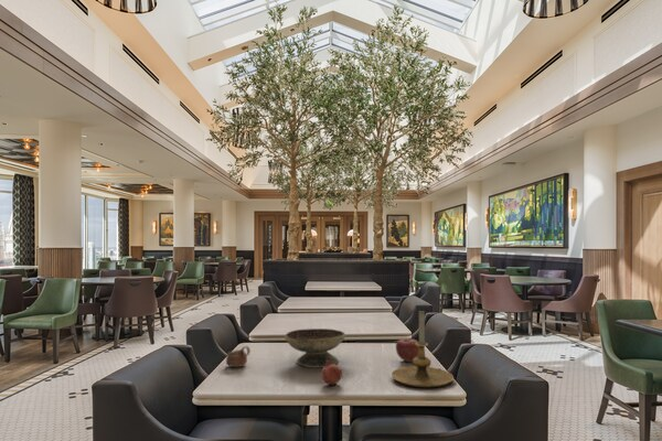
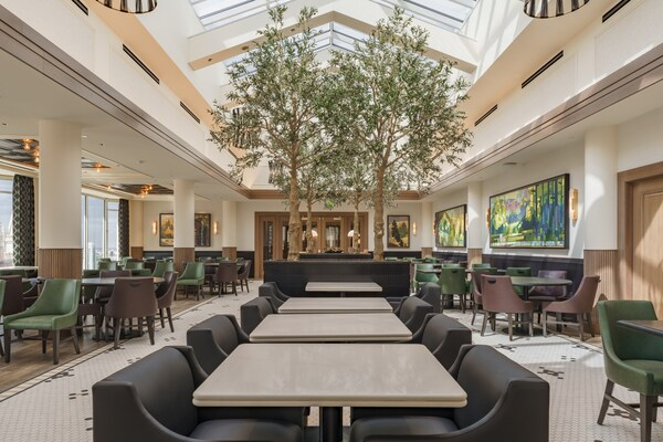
- candle holder [391,310,455,388]
- decorative bowl [284,327,346,368]
- fruit [320,361,343,386]
- cup [225,345,252,368]
- apple [395,337,419,363]
